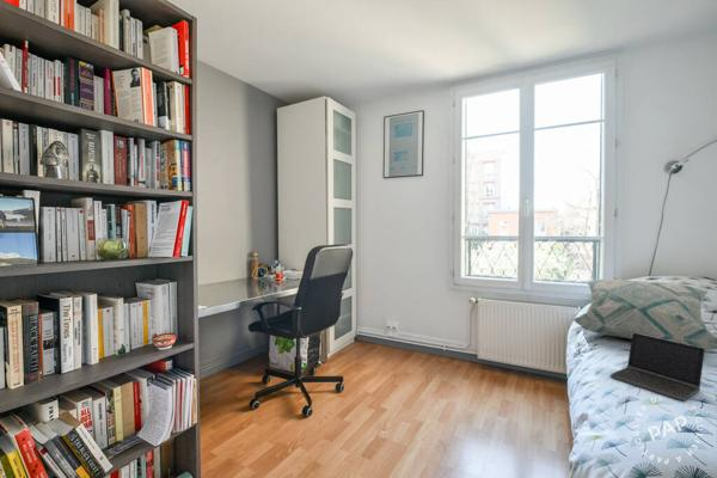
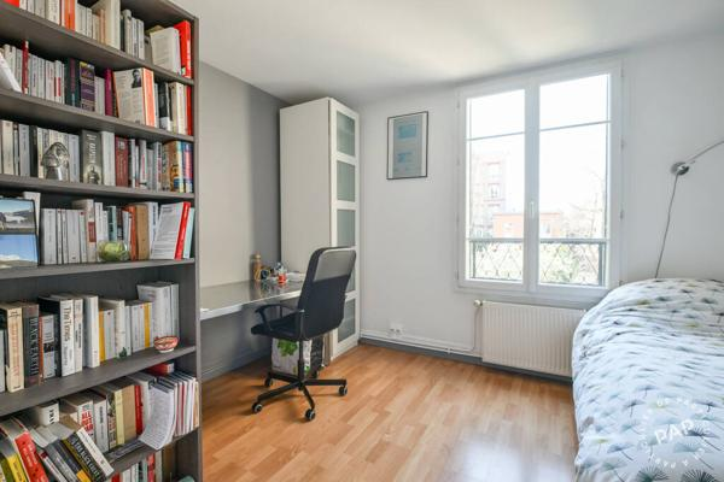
- decorative pillow [572,278,717,351]
- laptop computer [609,333,706,402]
